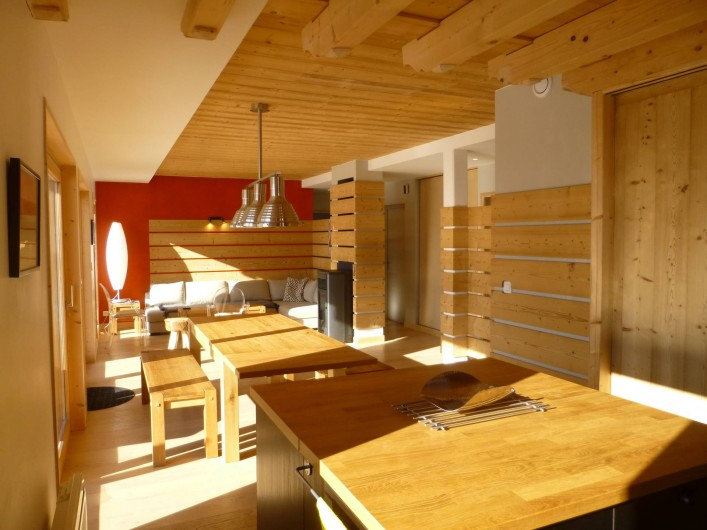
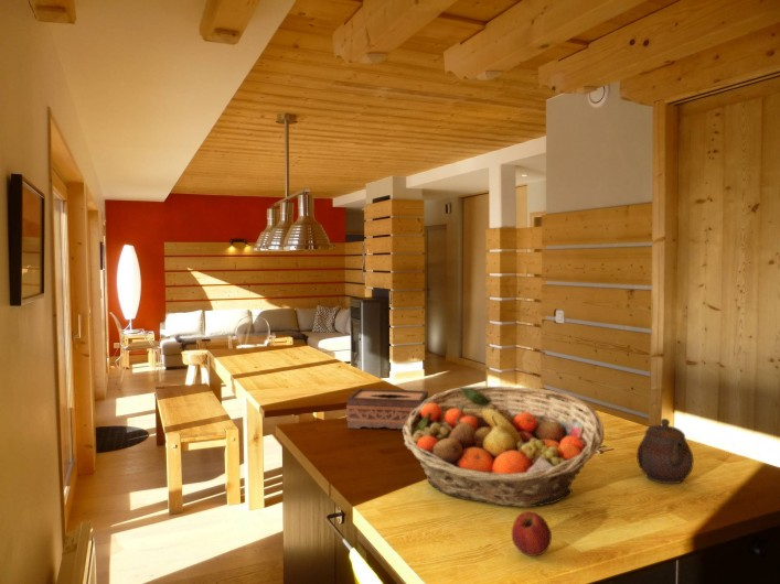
+ teapot [635,418,695,485]
+ apple [511,510,553,558]
+ tissue box [345,388,429,430]
+ fruit basket [402,385,605,508]
